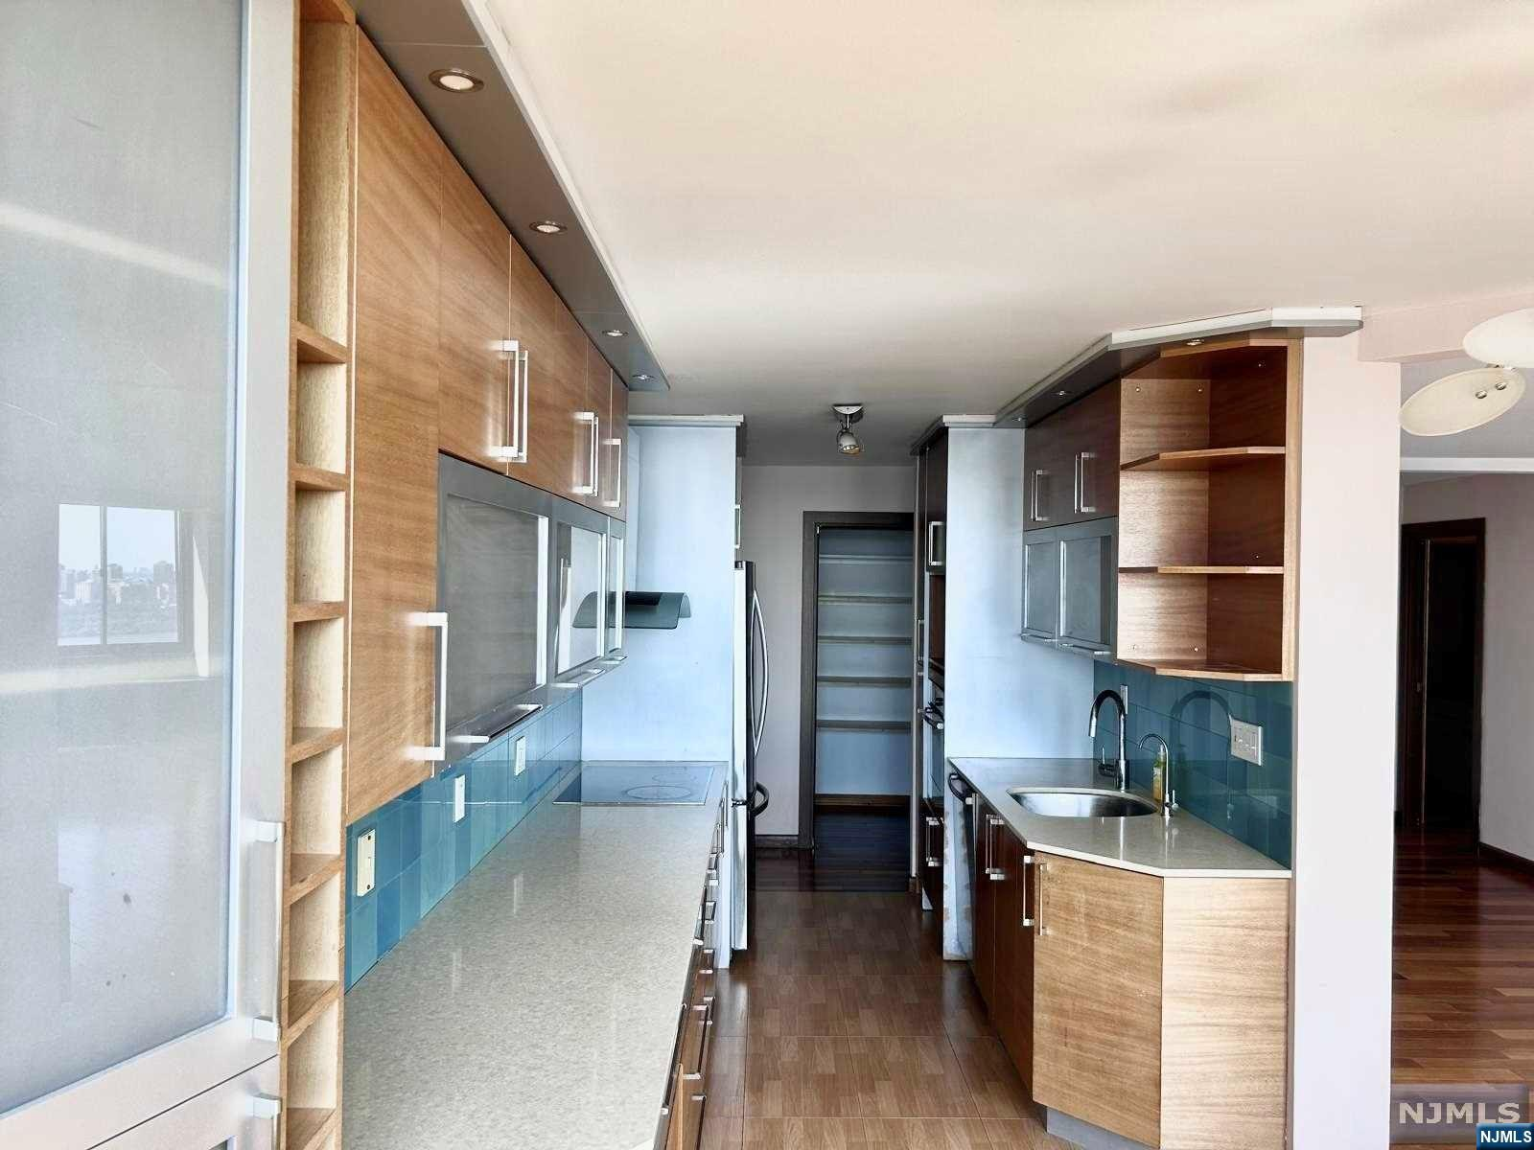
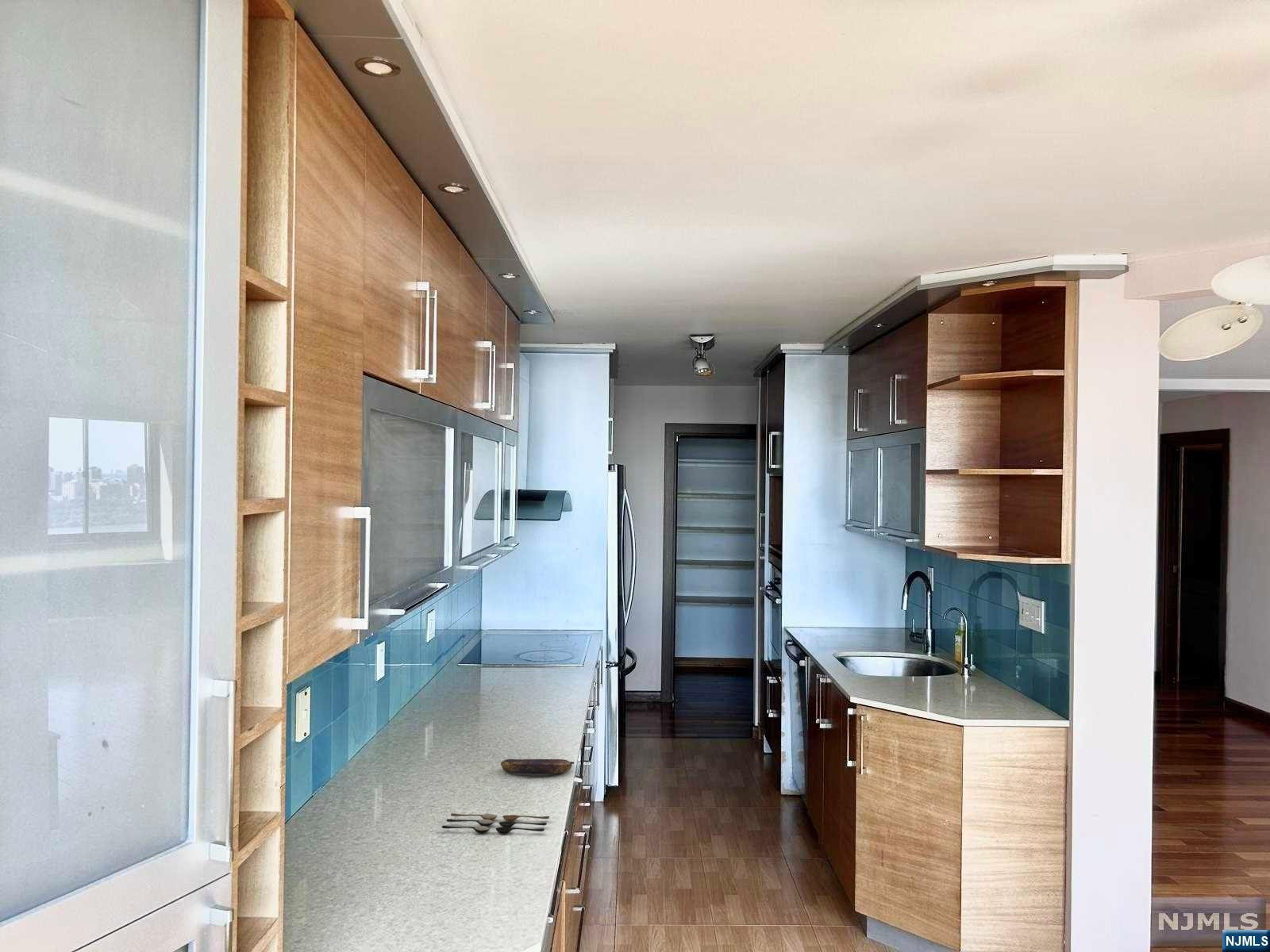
+ banana [500,758,575,775]
+ spoon [441,812,550,835]
